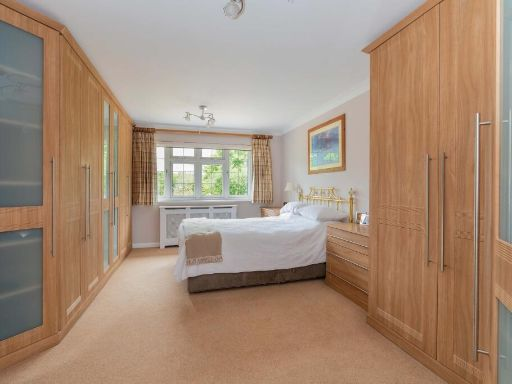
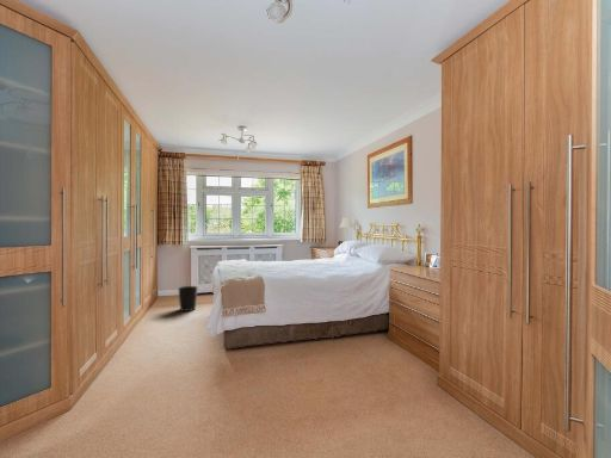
+ wastebasket [177,285,198,312]
